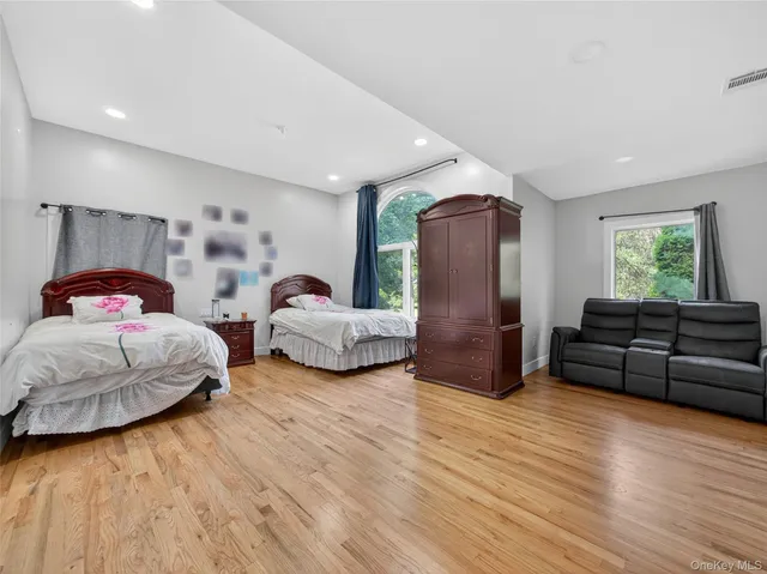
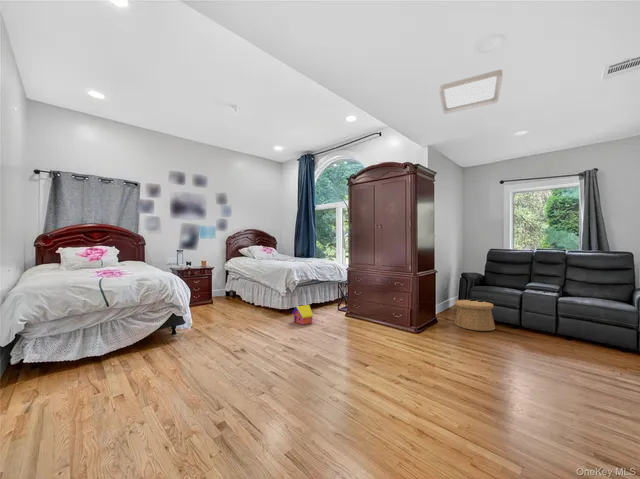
+ ceiling light [438,69,503,115]
+ toy house [292,304,314,326]
+ basket [454,299,496,332]
